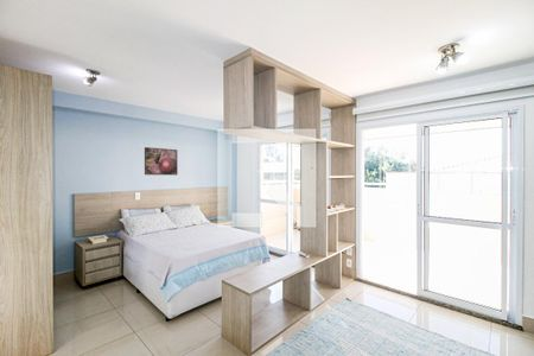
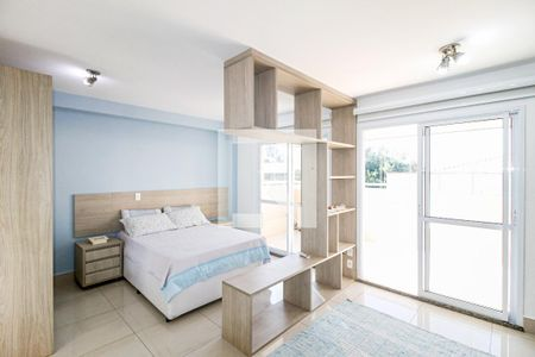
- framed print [144,146,178,176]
